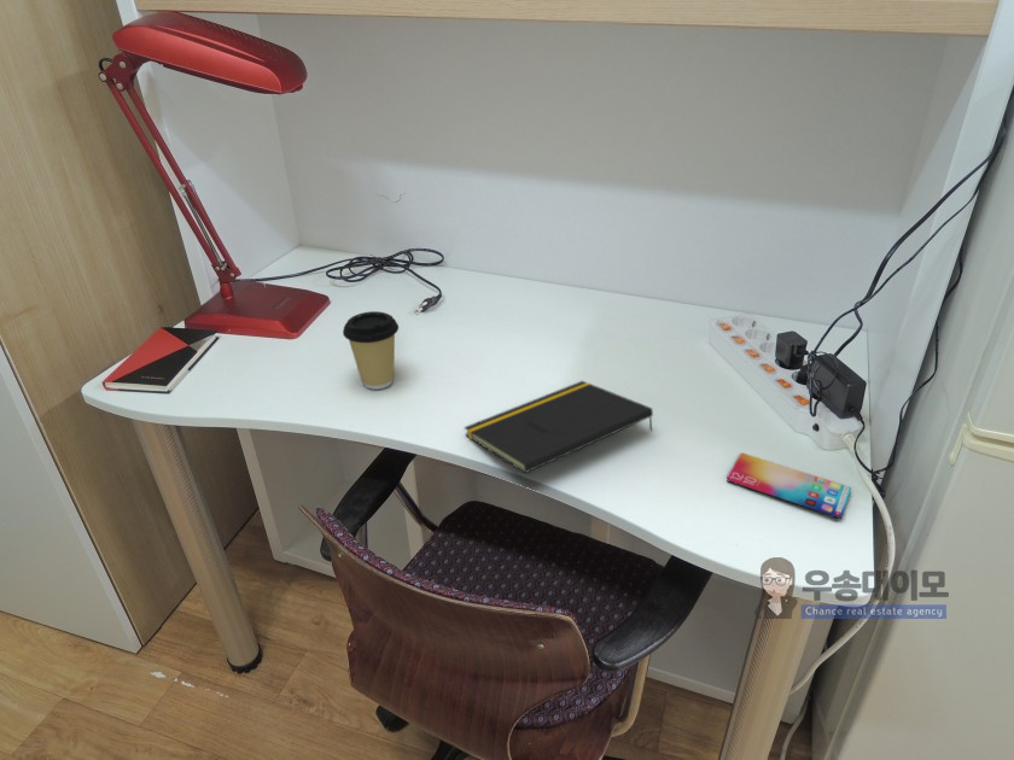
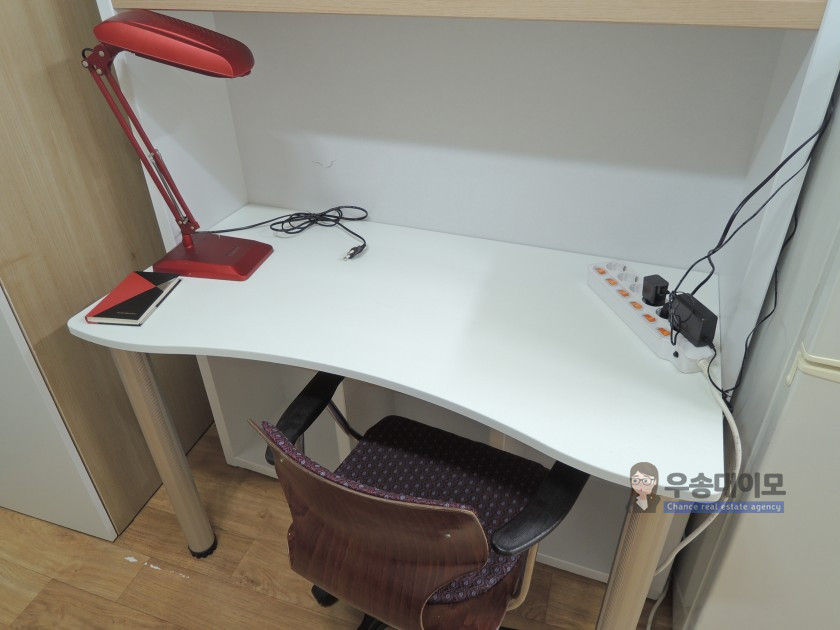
- notepad [462,380,654,474]
- smartphone [725,452,852,520]
- coffee cup [342,310,400,391]
